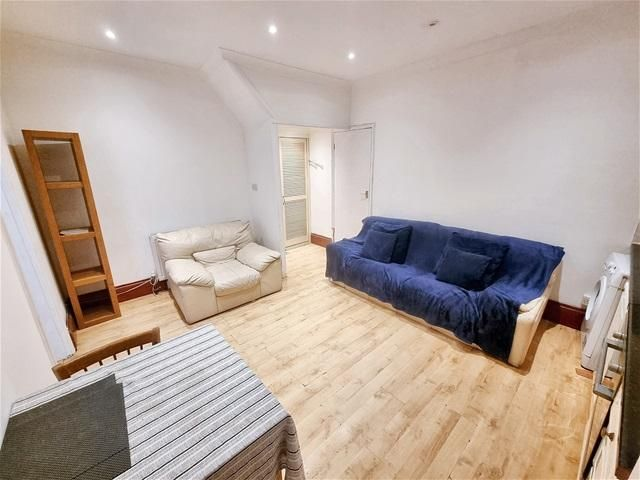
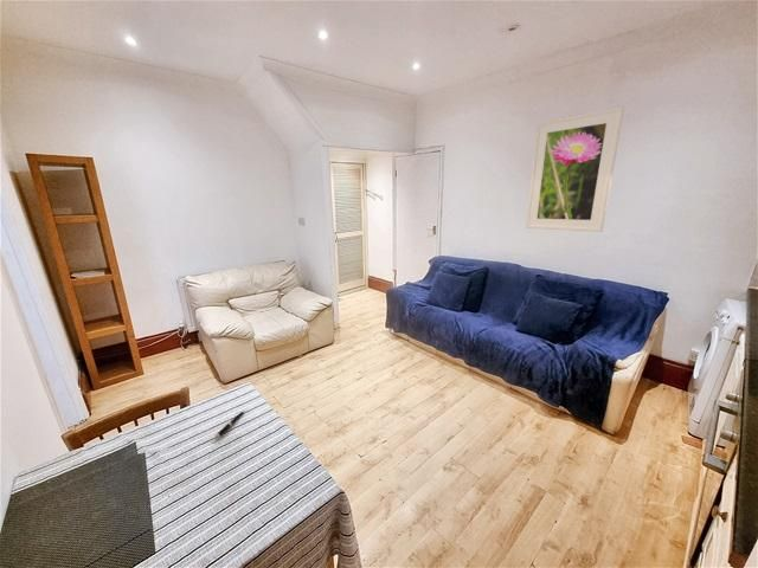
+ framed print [525,106,625,233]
+ pen [214,408,246,439]
